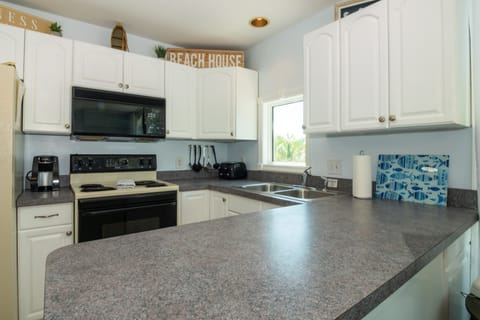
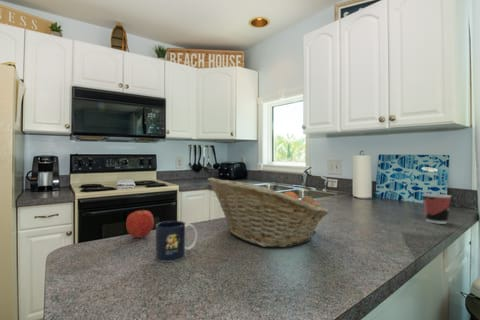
+ fruit basket [207,177,330,248]
+ apple [125,208,155,239]
+ mug [155,220,198,263]
+ cup [421,193,453,225]
